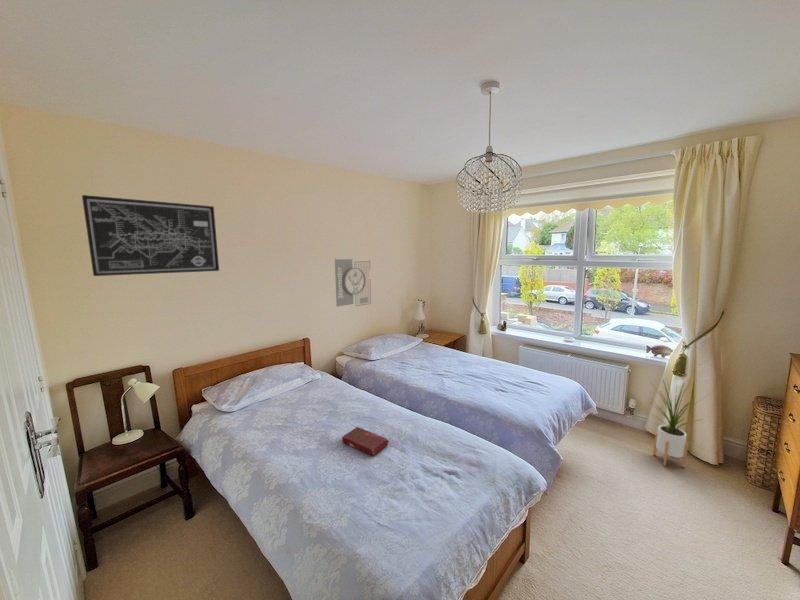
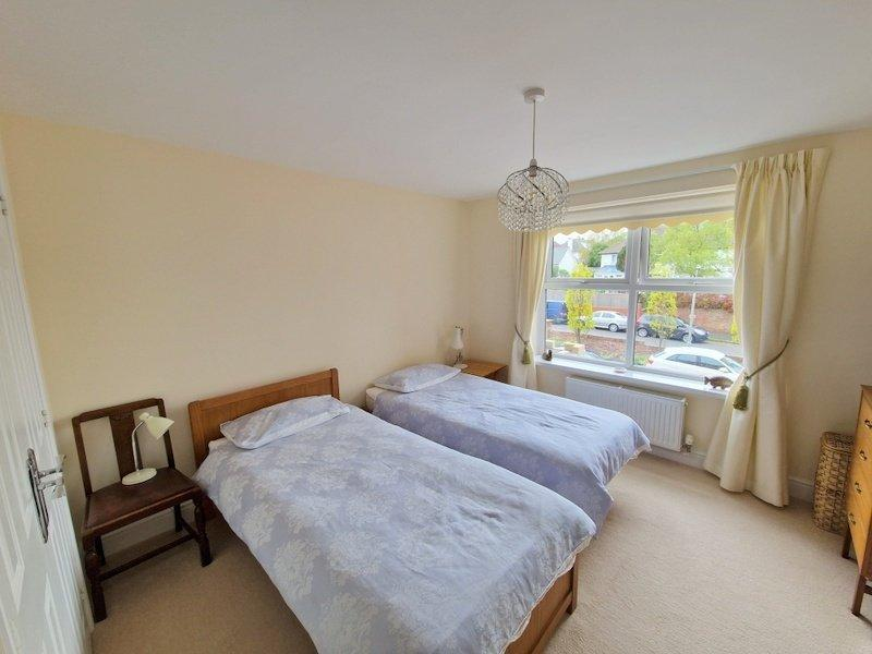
- decorative wall piece [334,257,372,308]
- book [341,426,390,457]
- house plant [647,379,709,469]
- wall art [81,194,220,277]
